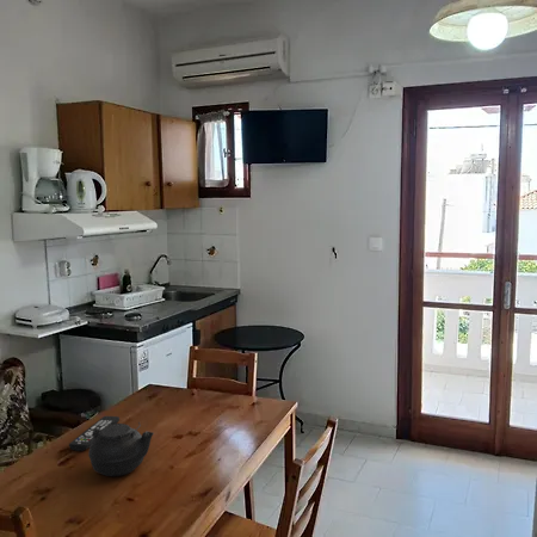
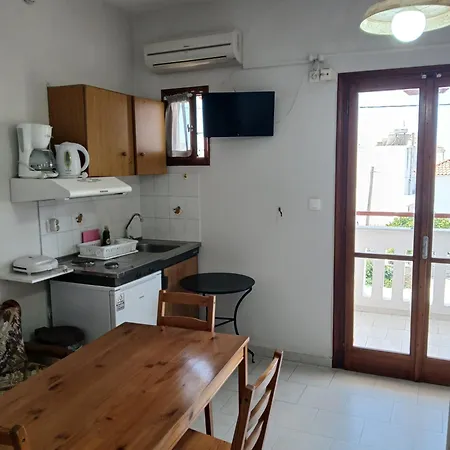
- remote control [68,415,121,452]
- teapot [87,421,155,477]
